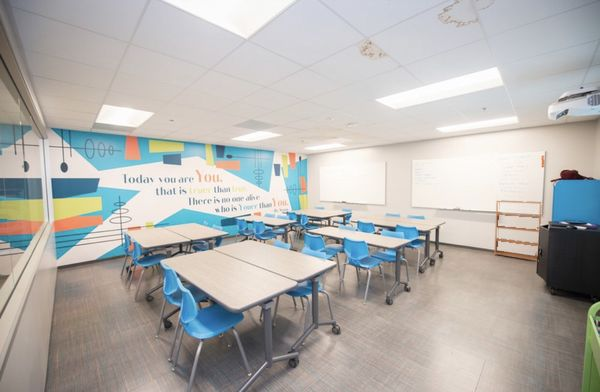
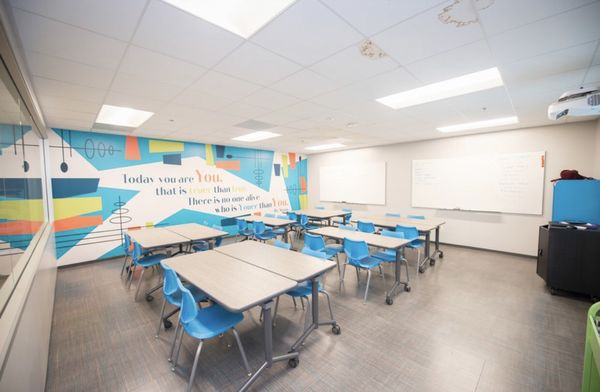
- bookshelf [493,200,543,261]
